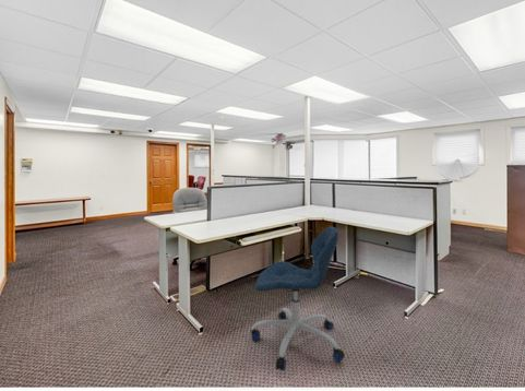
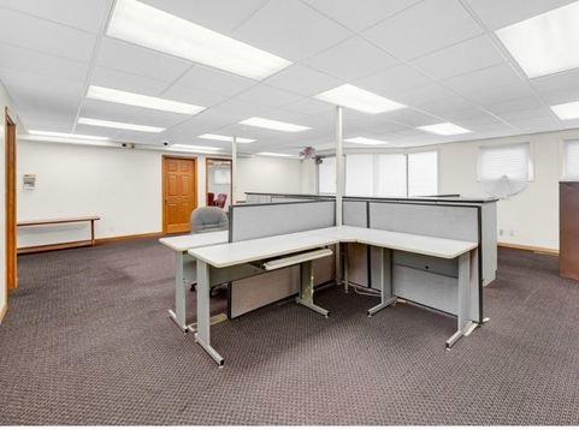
- office chair [250,225,346,372]
